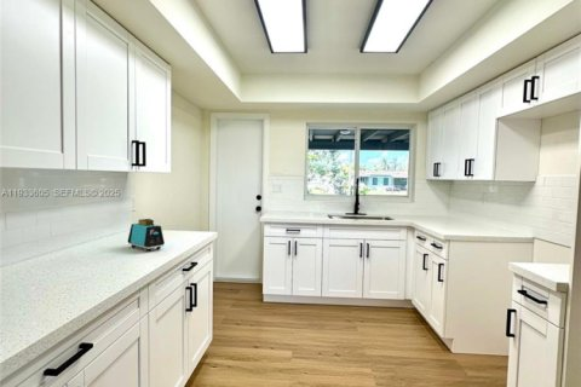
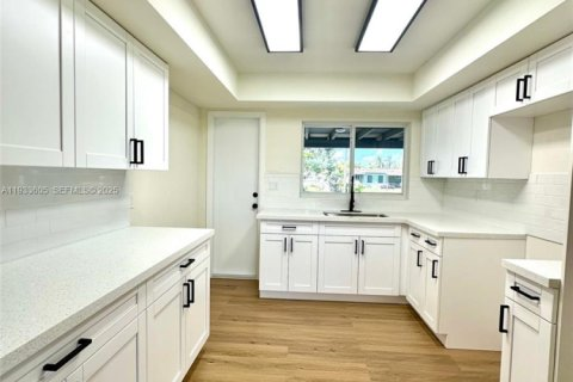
- toaster [127,218,166,253]
